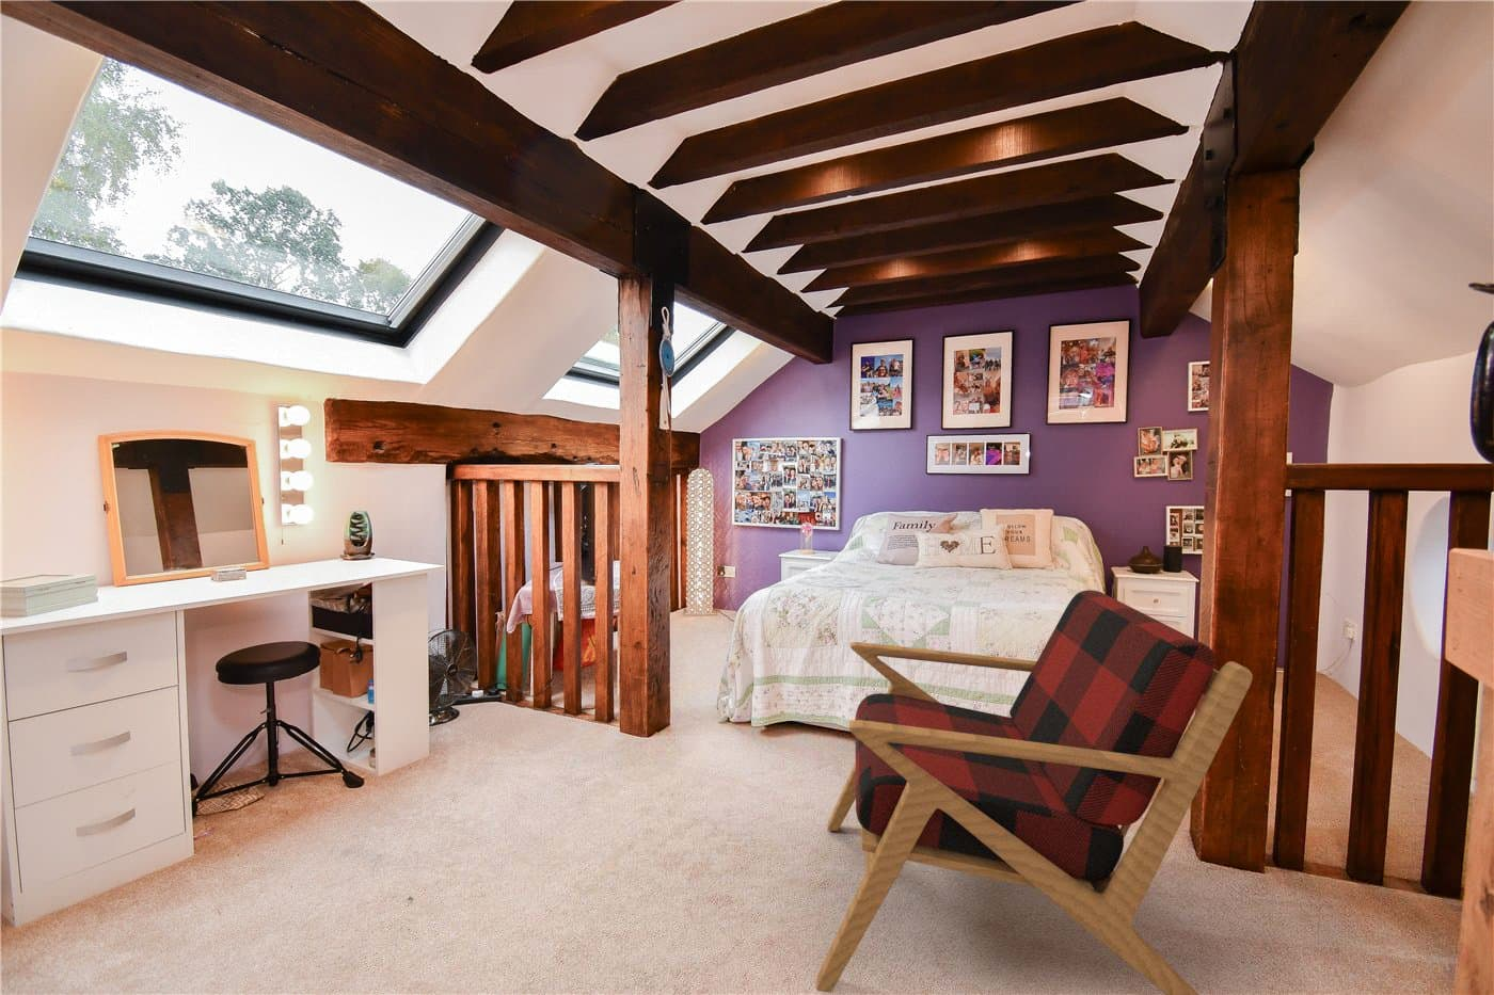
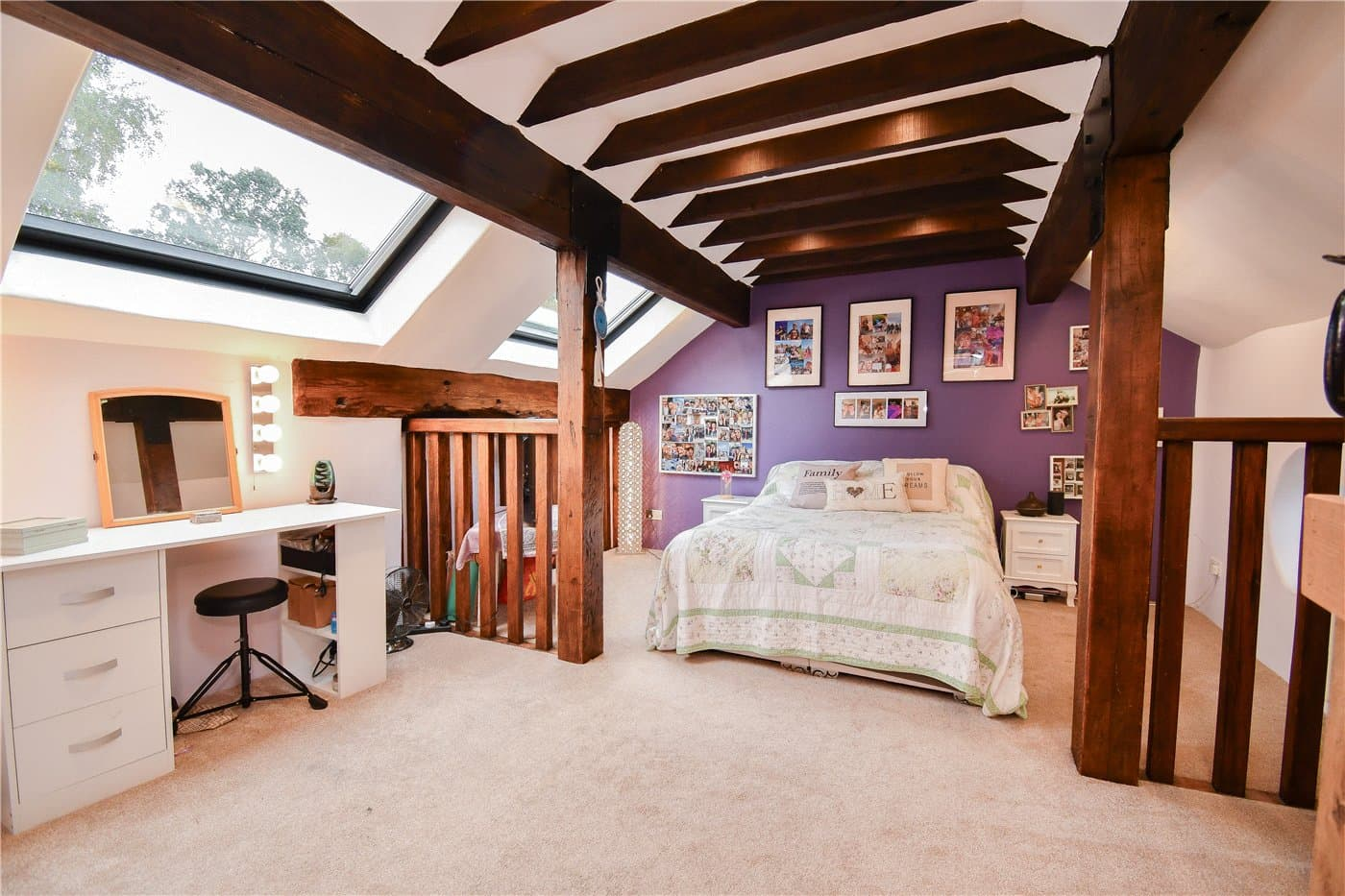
- armchair [815,589,1254,995]
